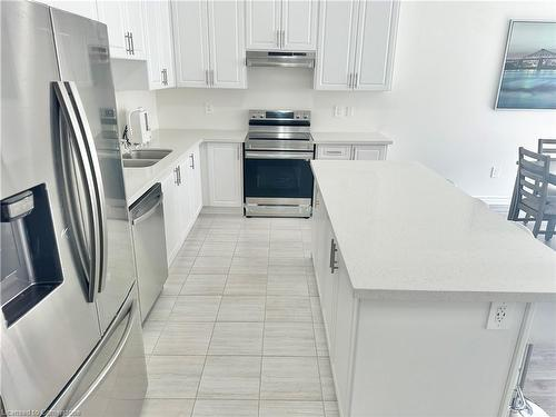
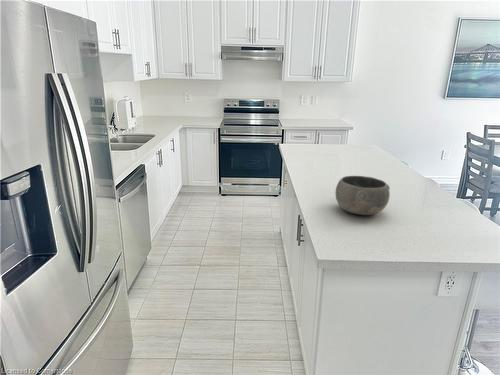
+ bowl [335,175,391,216]
